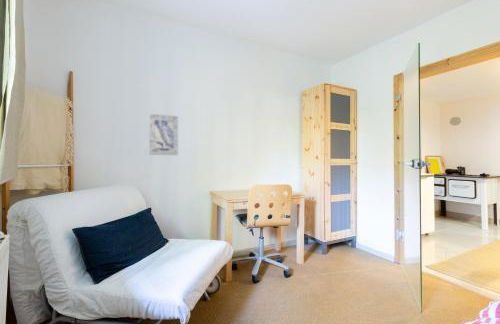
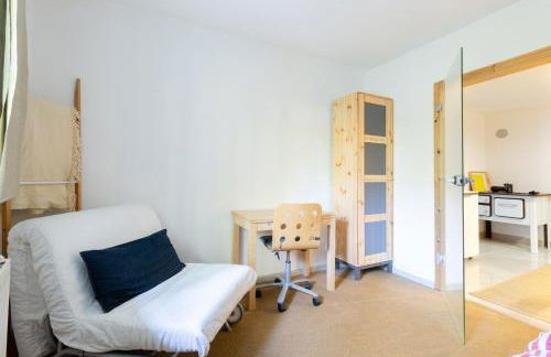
- wall art [148,113,179,156]
